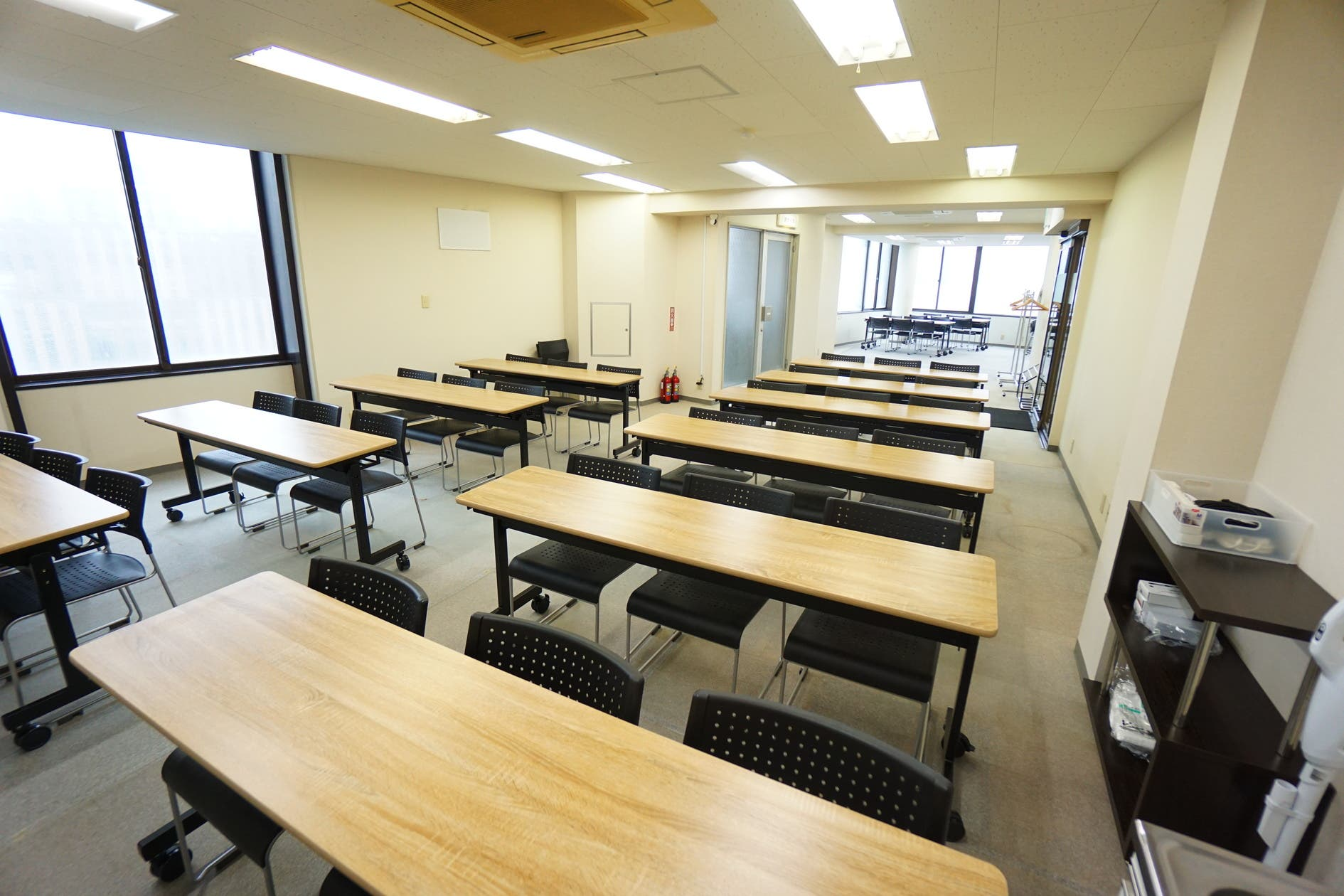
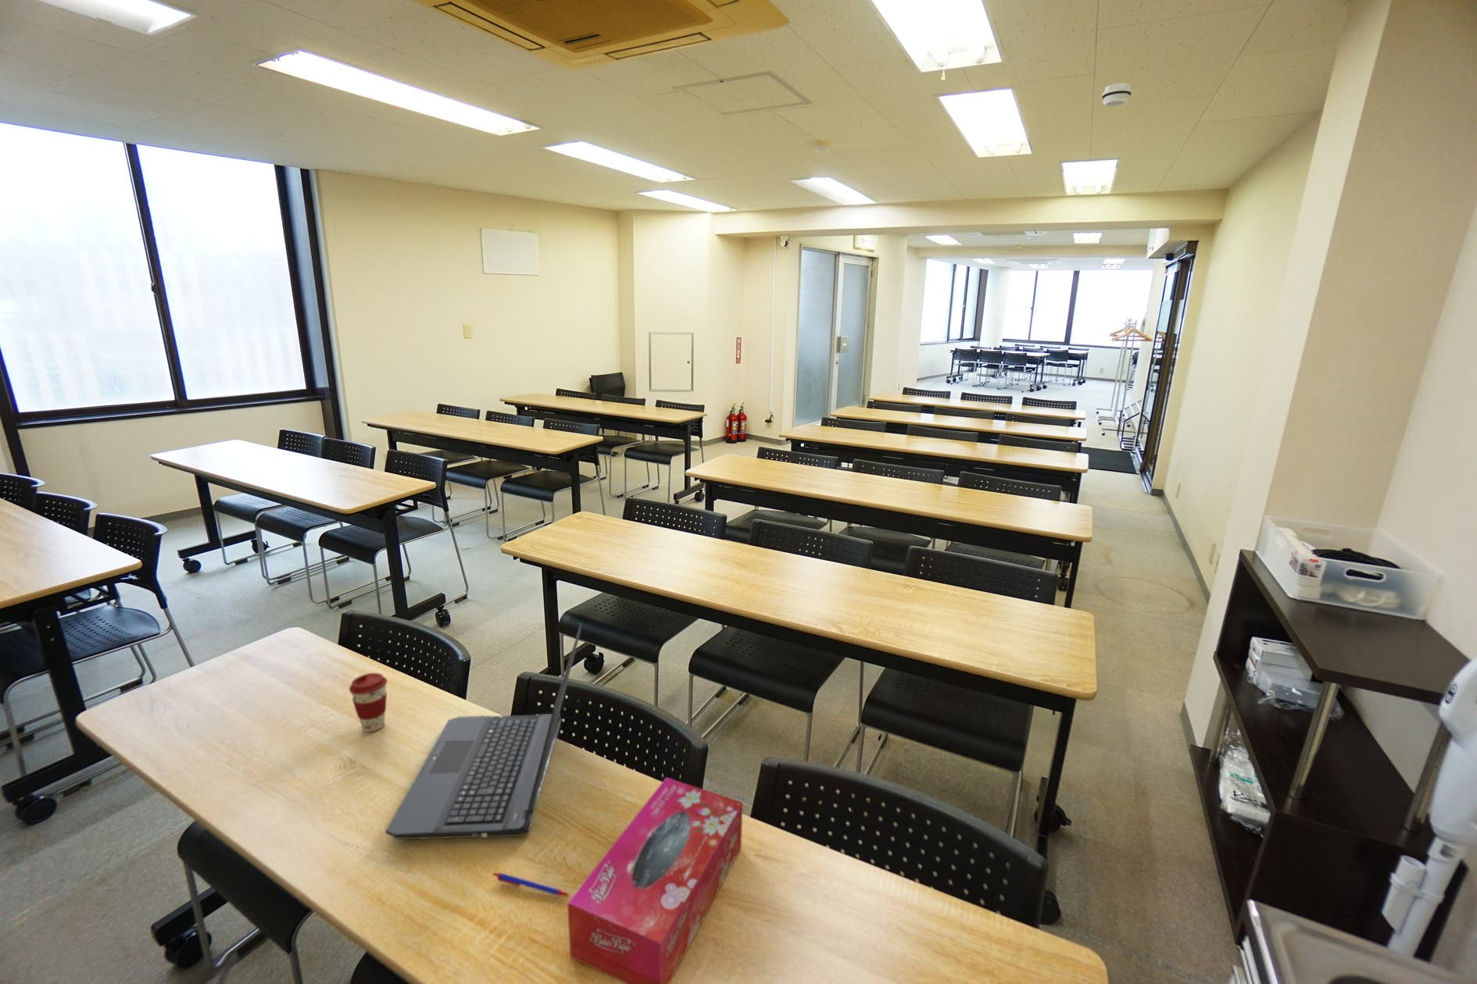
+ tissue box [567,776,743,984]
+ smoke detector [1101,82,1132,108]
+ laptop computer [385,623,582,840]
+ coffee cup [348,672,388,733]
+ pen [492,872,571,897]
